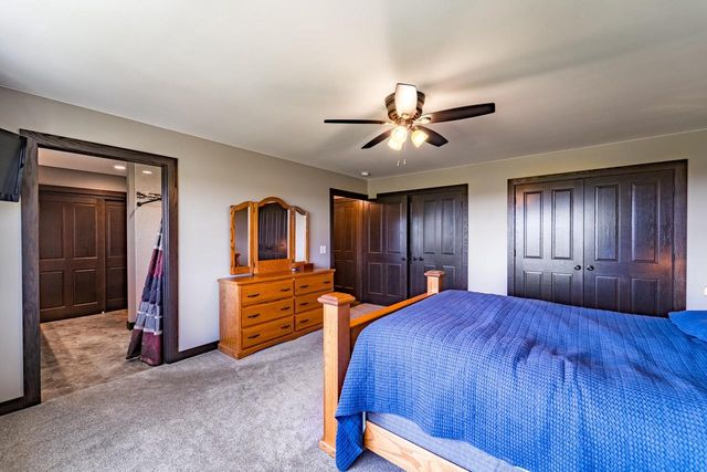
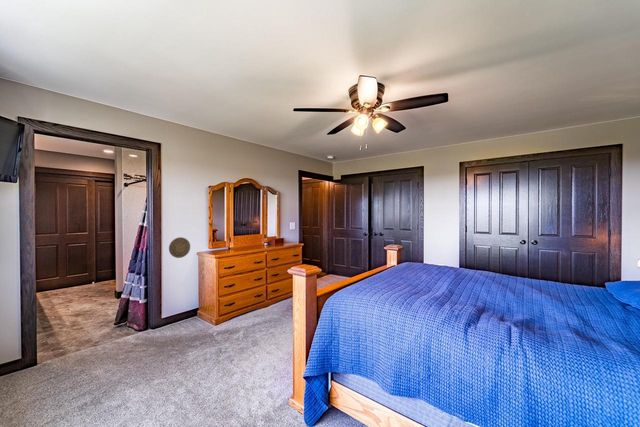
+ decorative plate [168,236,191,259]
